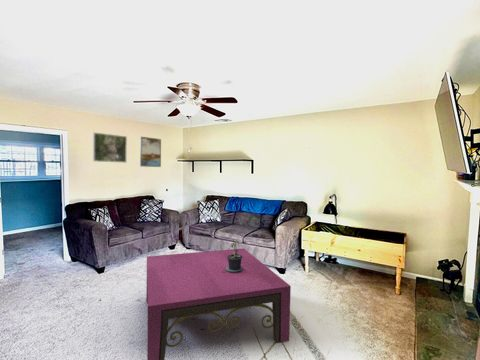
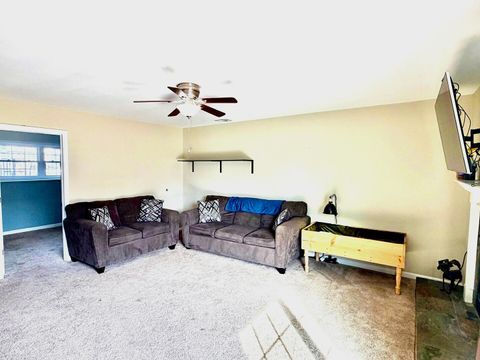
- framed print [139,136,162,168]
- potted plant [223,238,243,273]
- coffee table [146,247,292,360]
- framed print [92,131,128,164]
